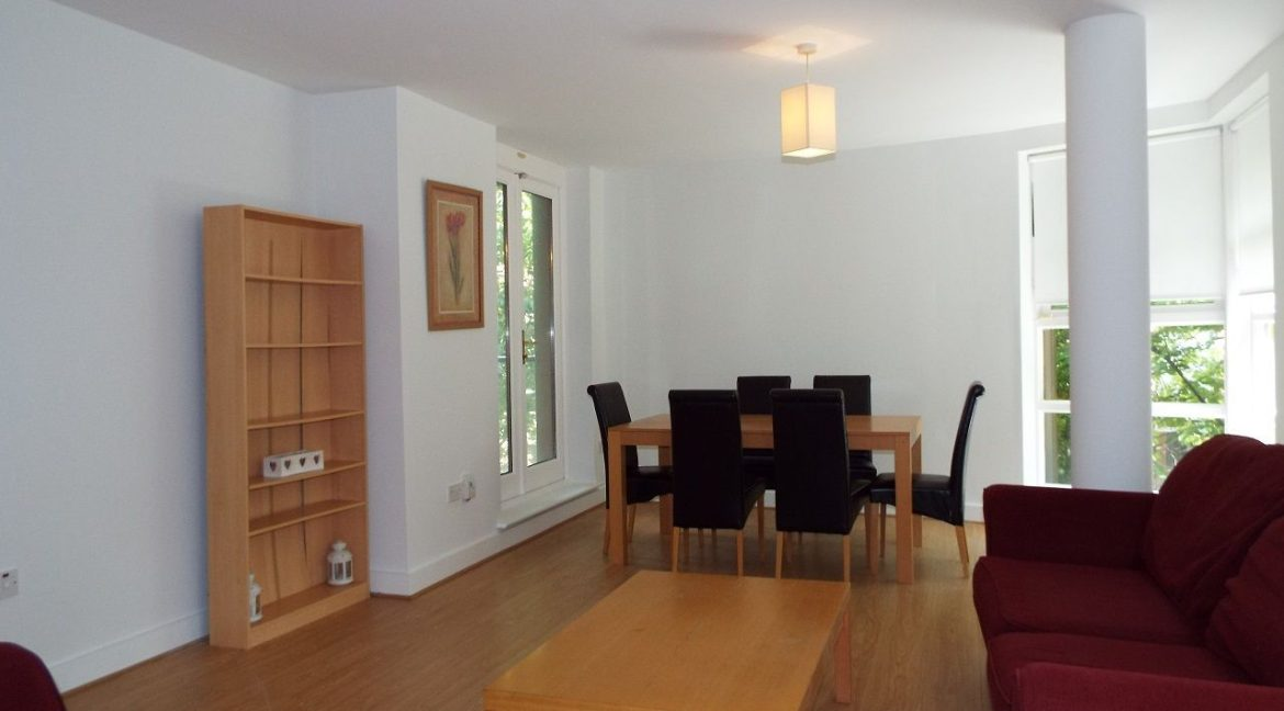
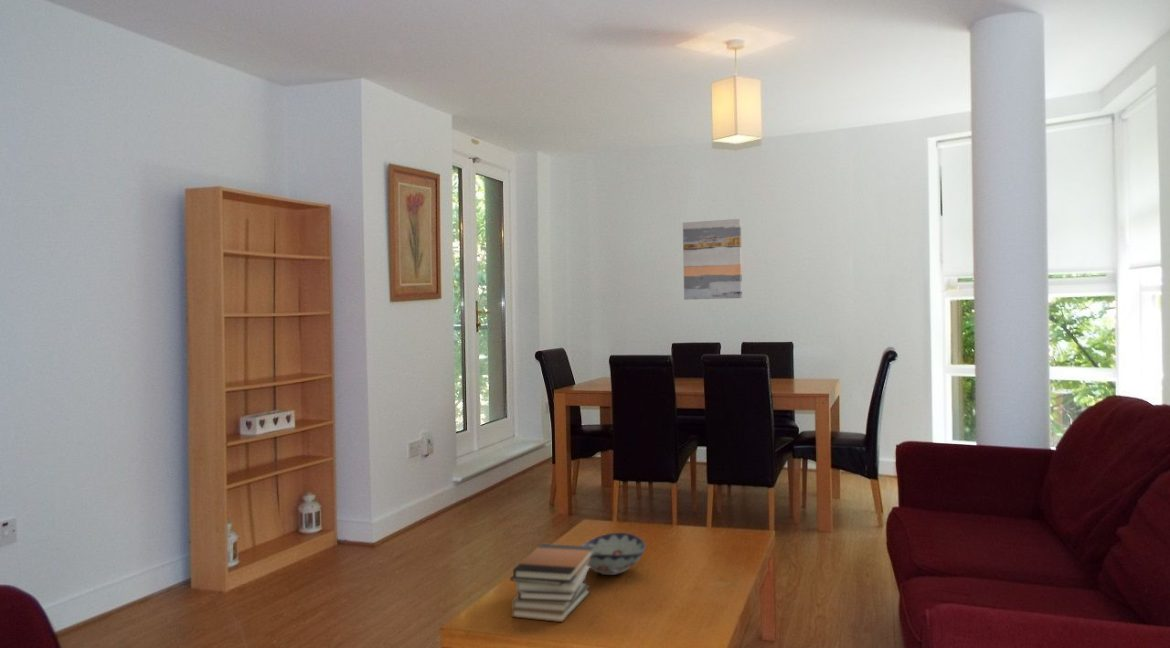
+ book stack [509,543,594,623]
+ decorative bowl [580,532,647,576]
+ wall art [682,218,743,301]
